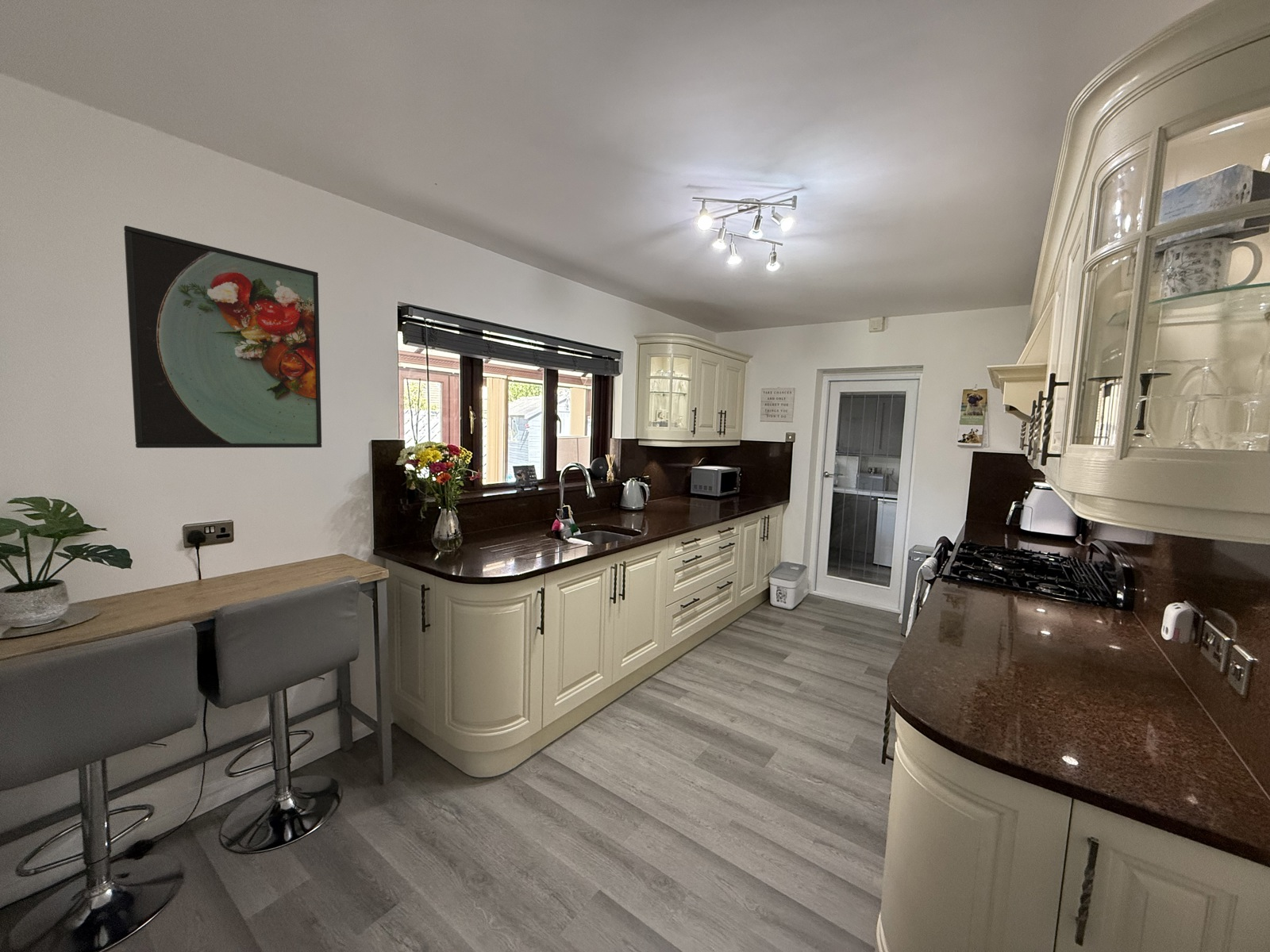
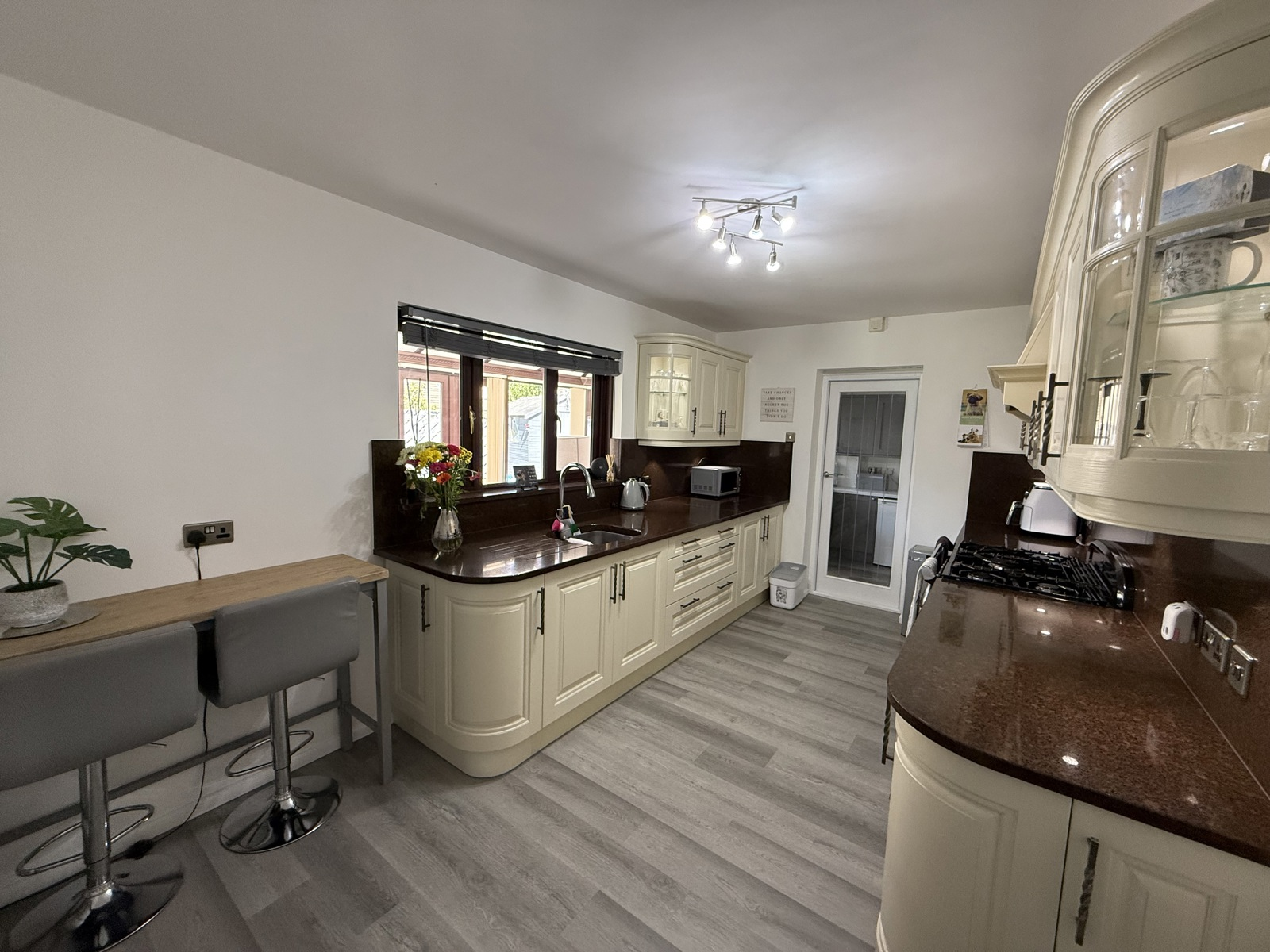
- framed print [123,225,322,449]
